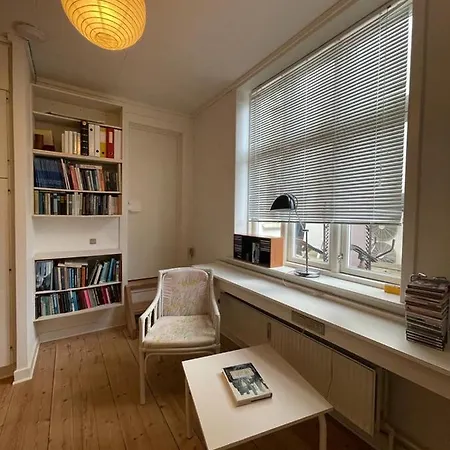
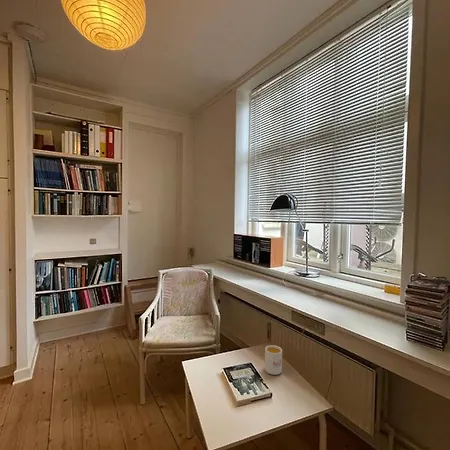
+ mug [264,344,283,376]
